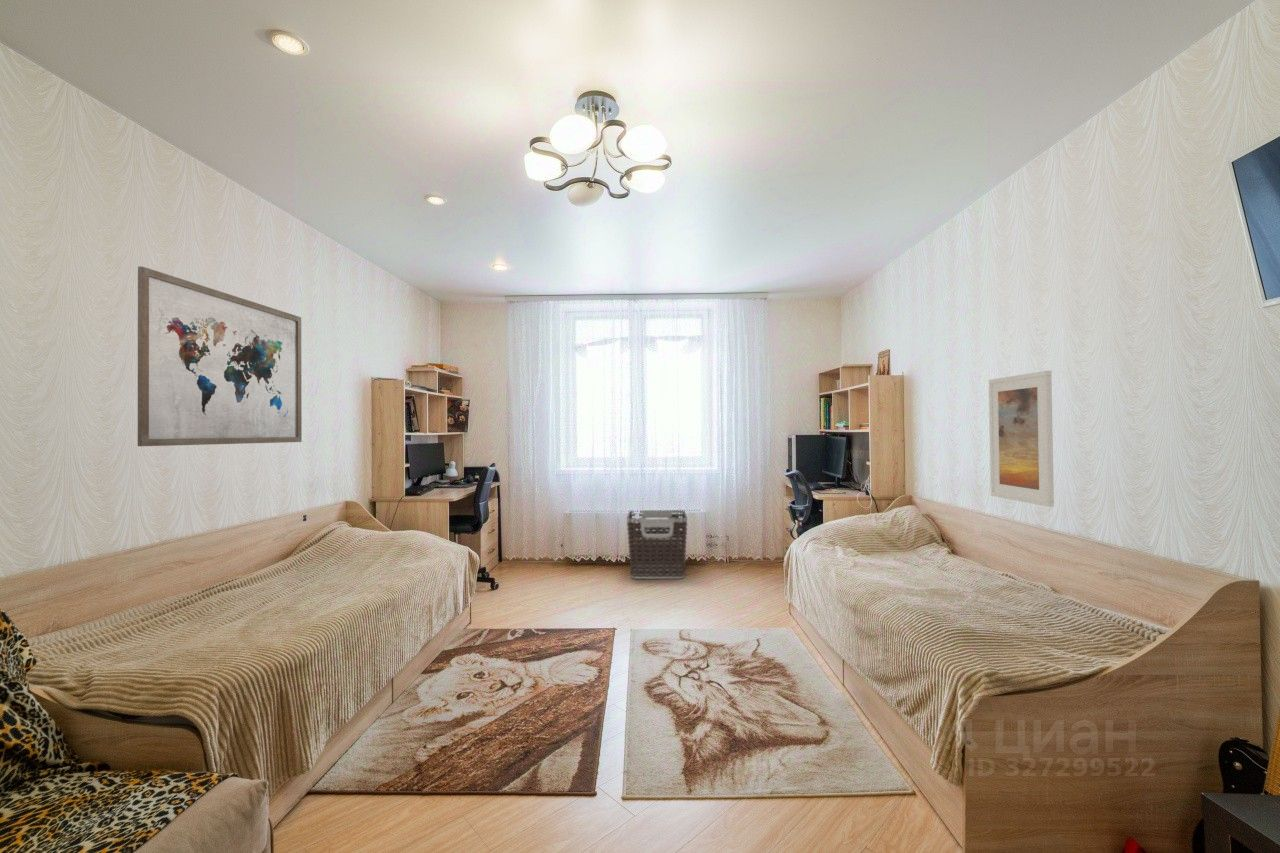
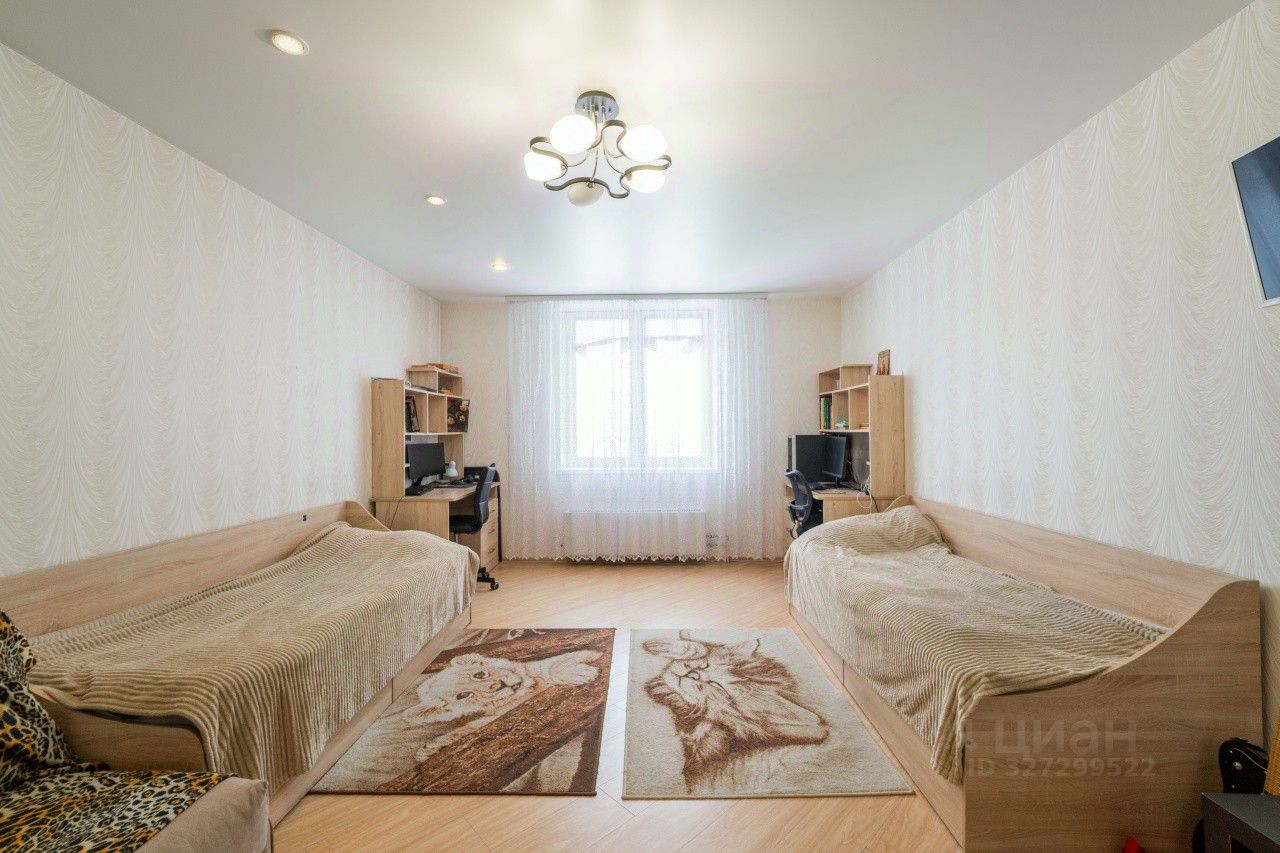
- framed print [988,370,1055,508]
- wall art [137,265,303,447]
- clothes hamper [626,509,688,580]
